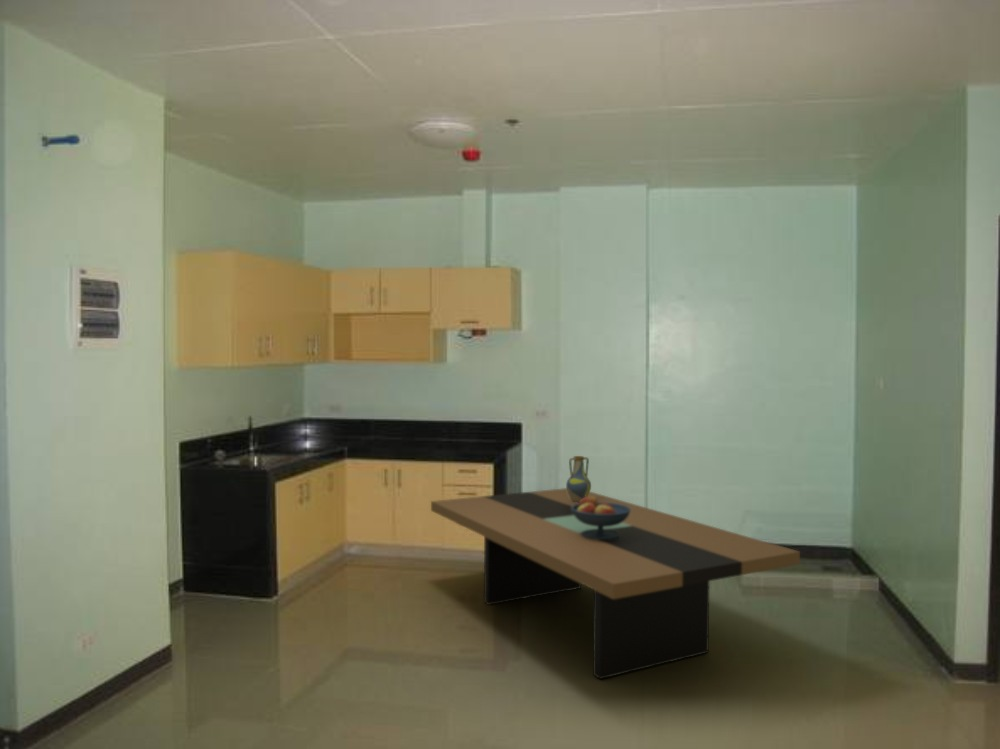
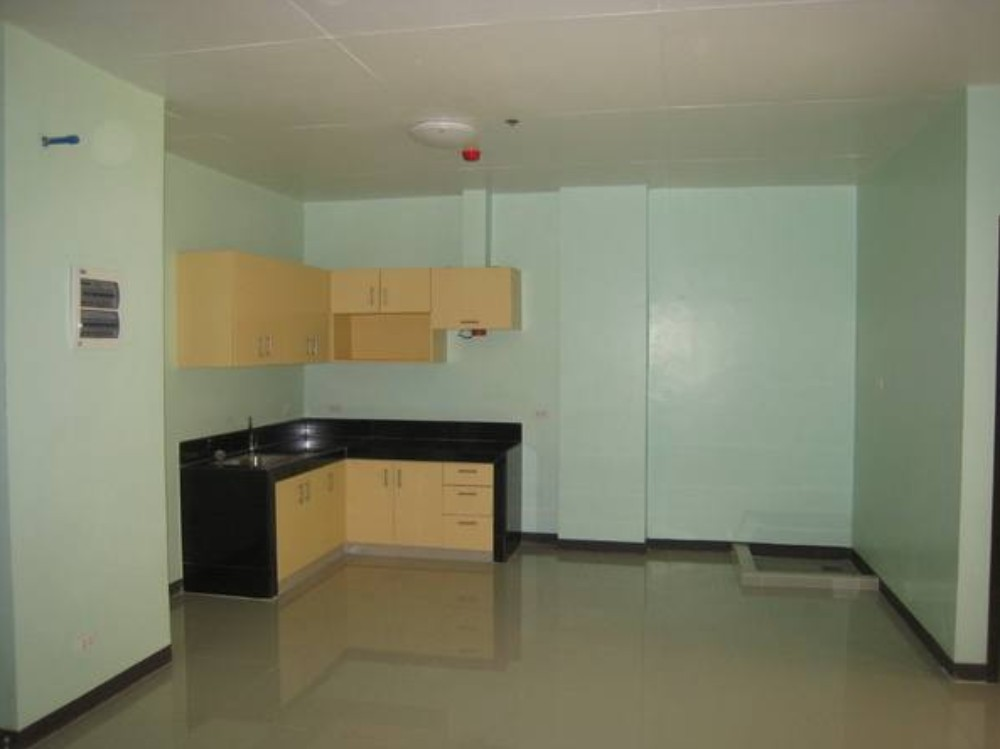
- dining table [430,487,801,680]
- fruit bowl [571,495,631,540]
- vase [565,455,592,503]
